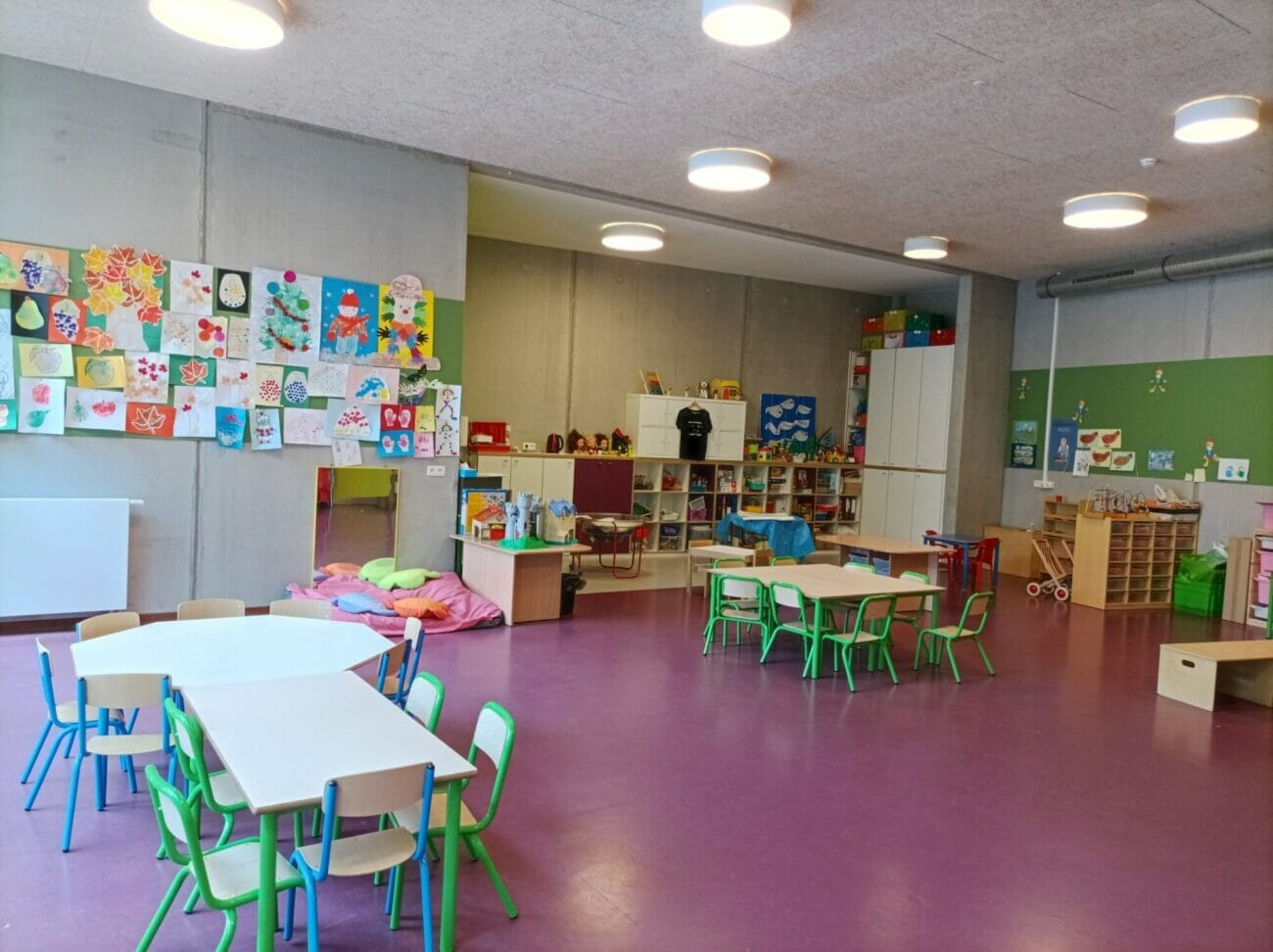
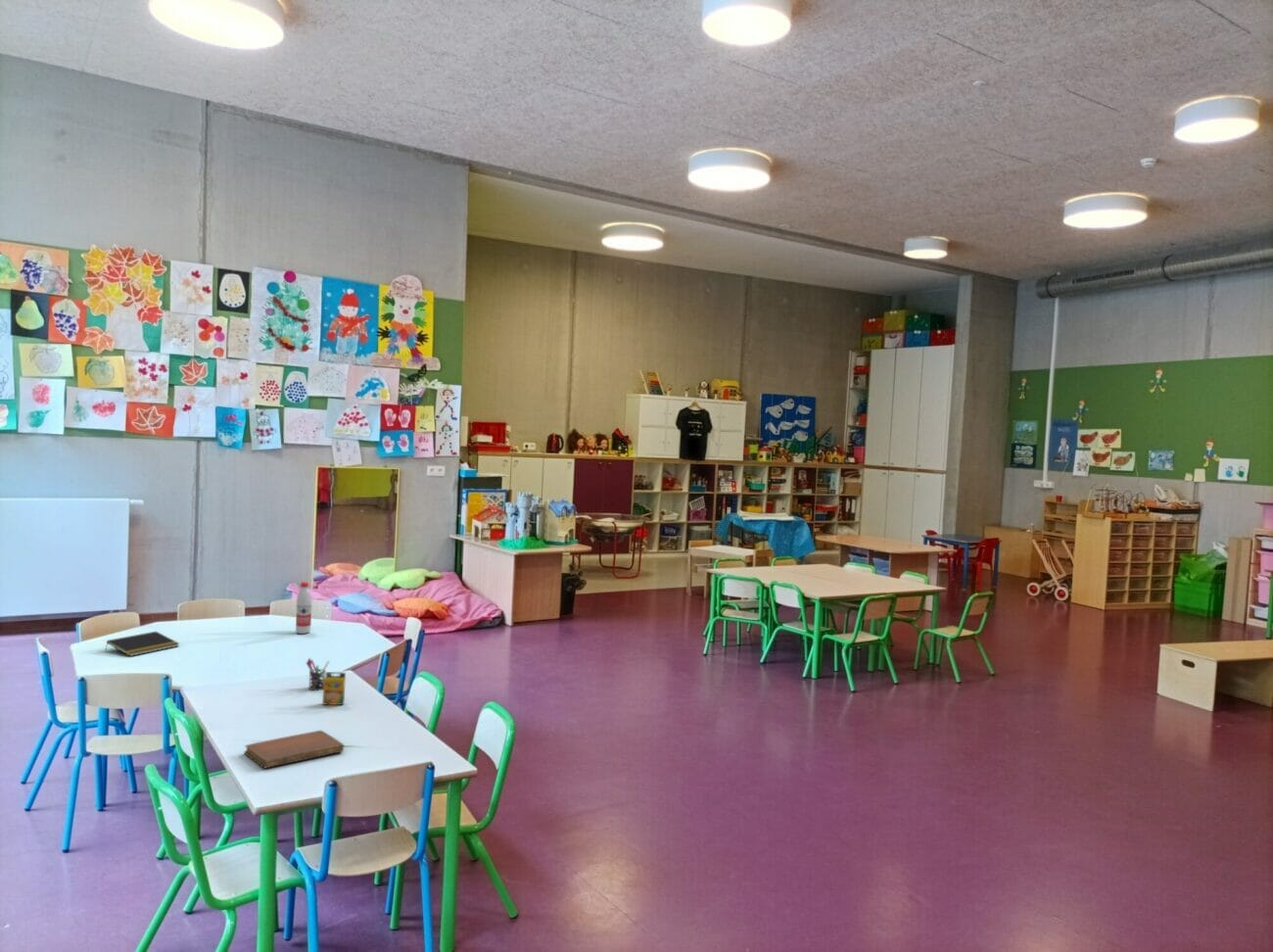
+ notepad [104,631,180,657]
+ pen holder [306,657,330,691]
+ notebook [243,730,345,770]
+ crayon box [321,671,347,706]
+ water bottle [295,581,312,635]
